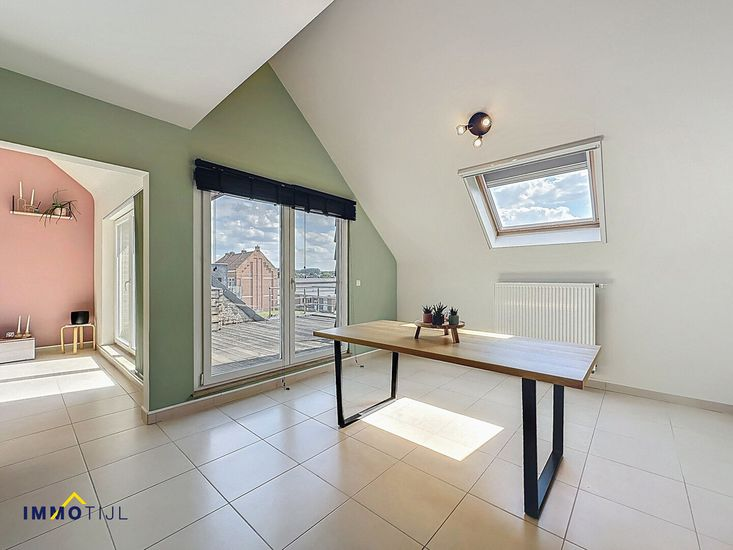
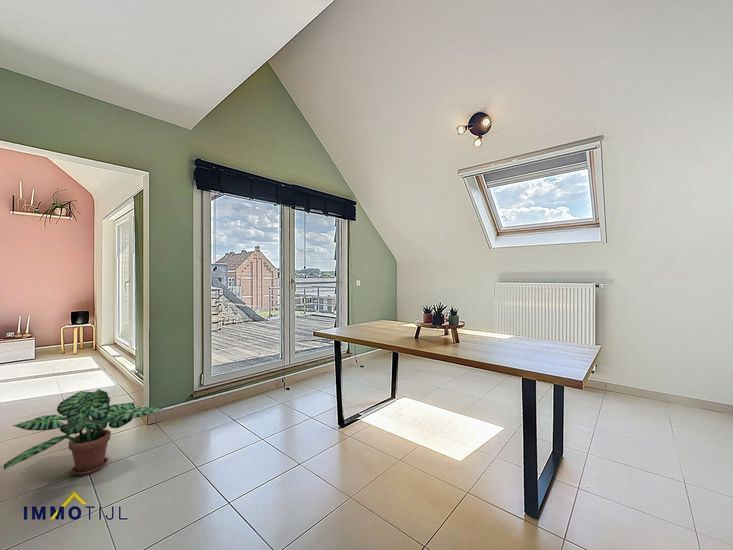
+ potted plant [3,388,165,476]
